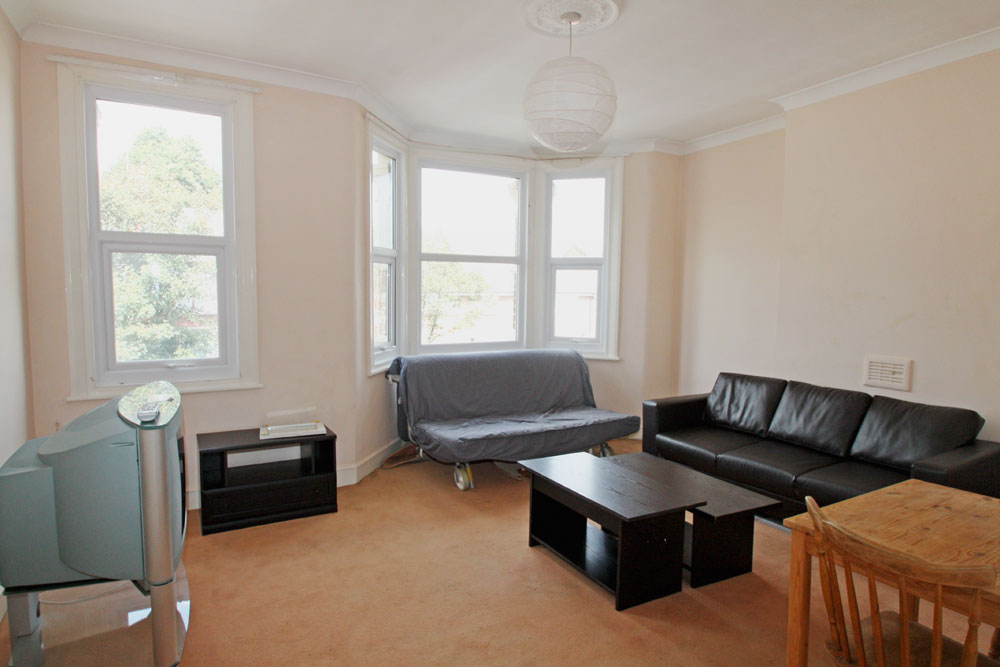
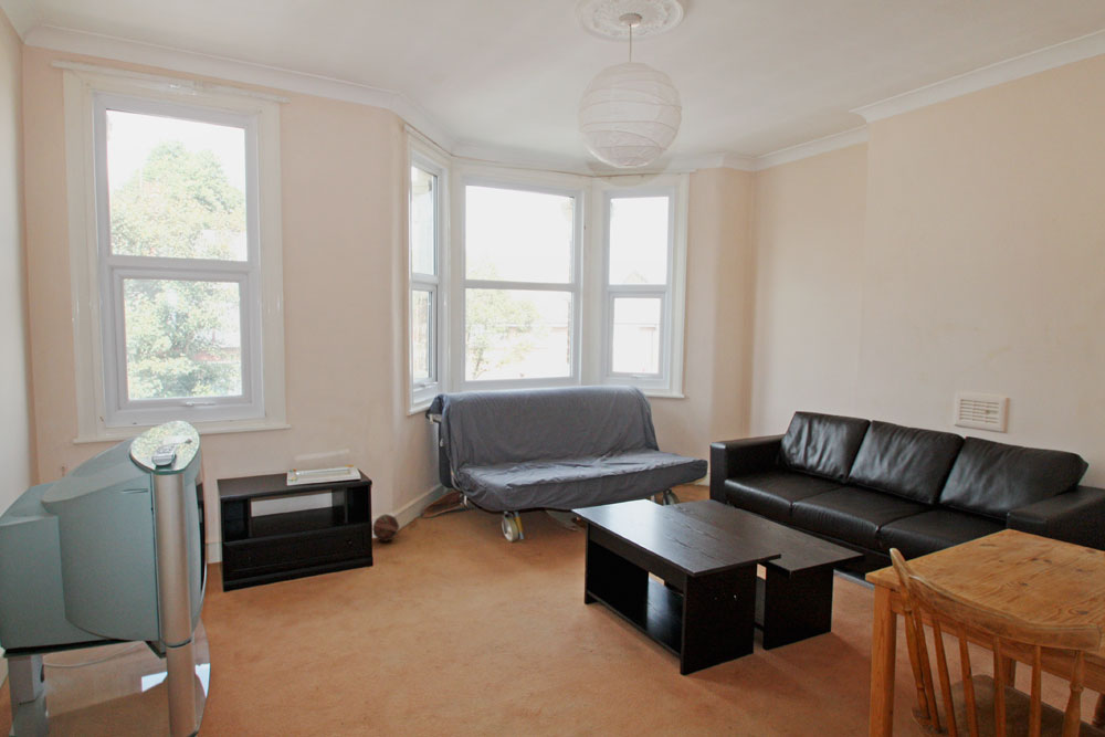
+ decorative ball [371,513,400,543]
